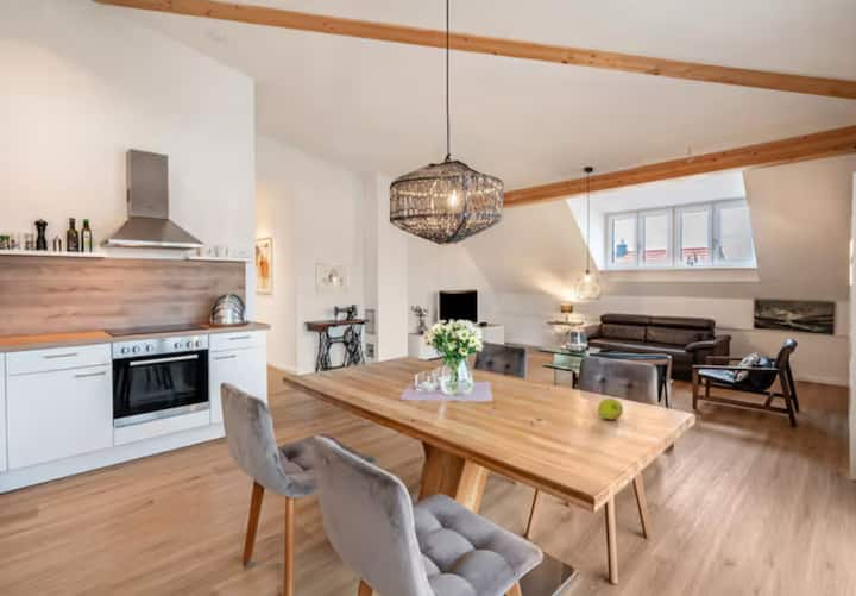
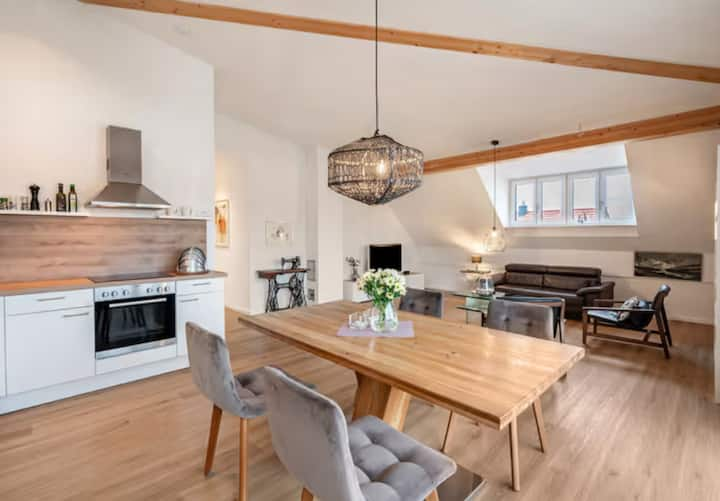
- fruit [597,397,624,421]
